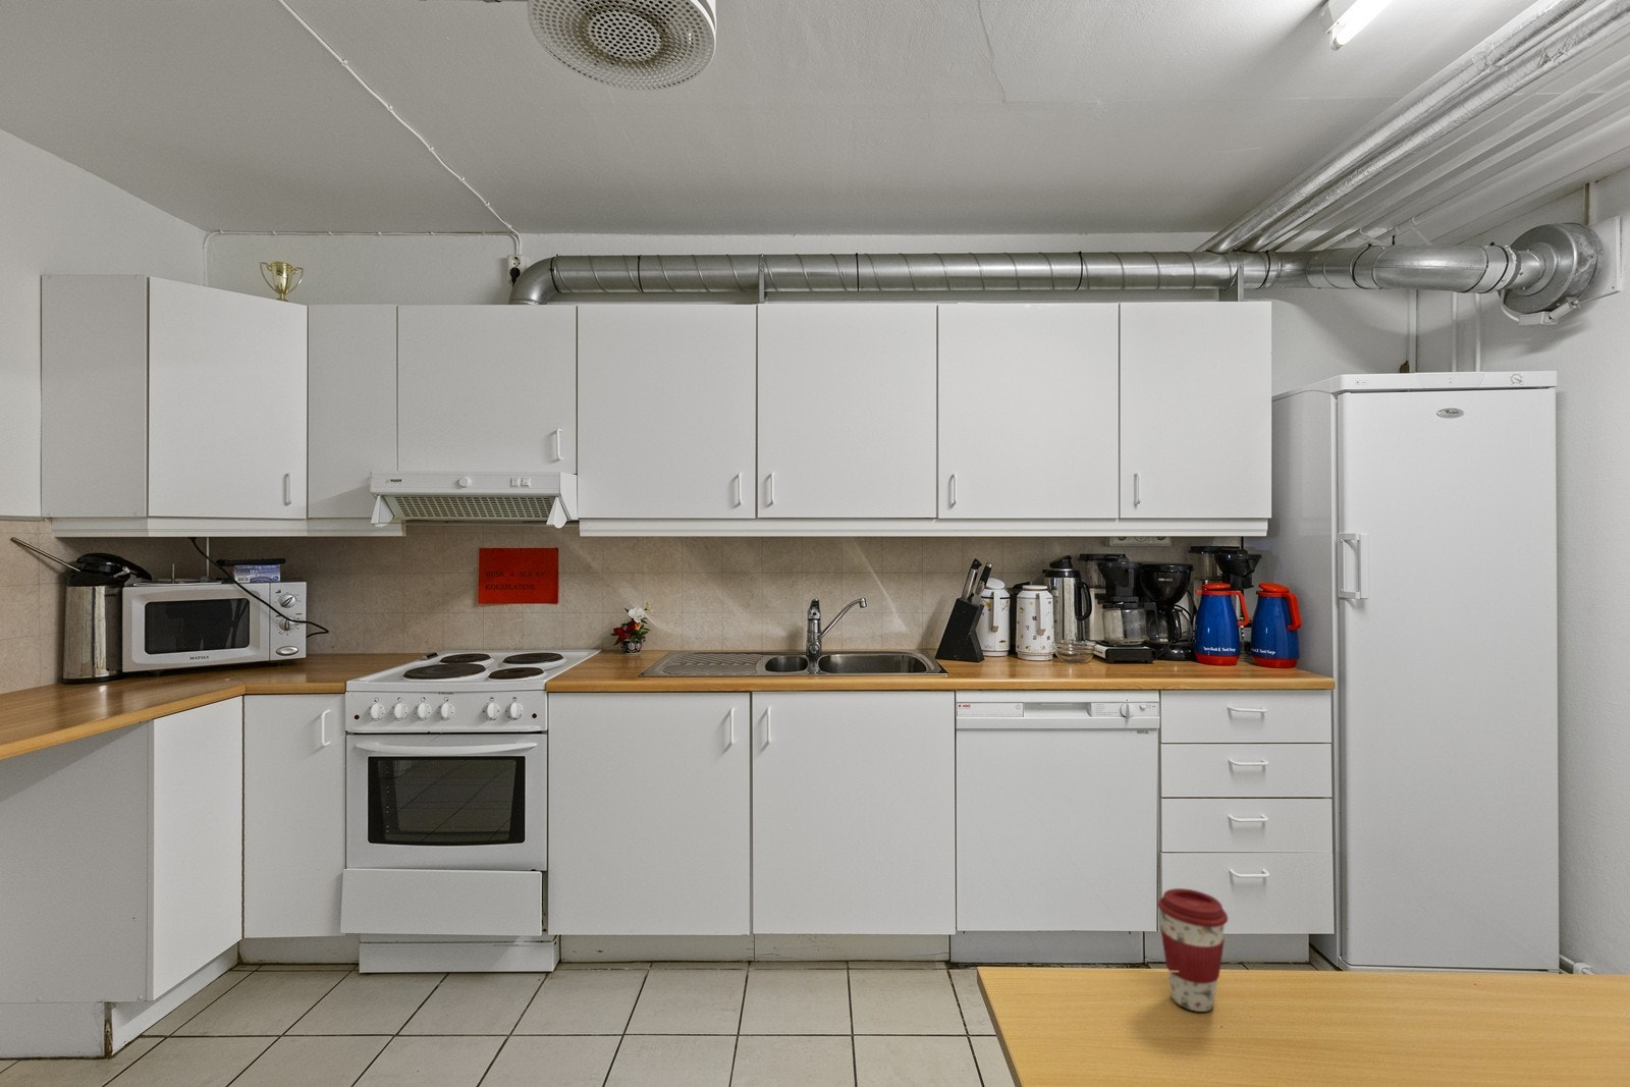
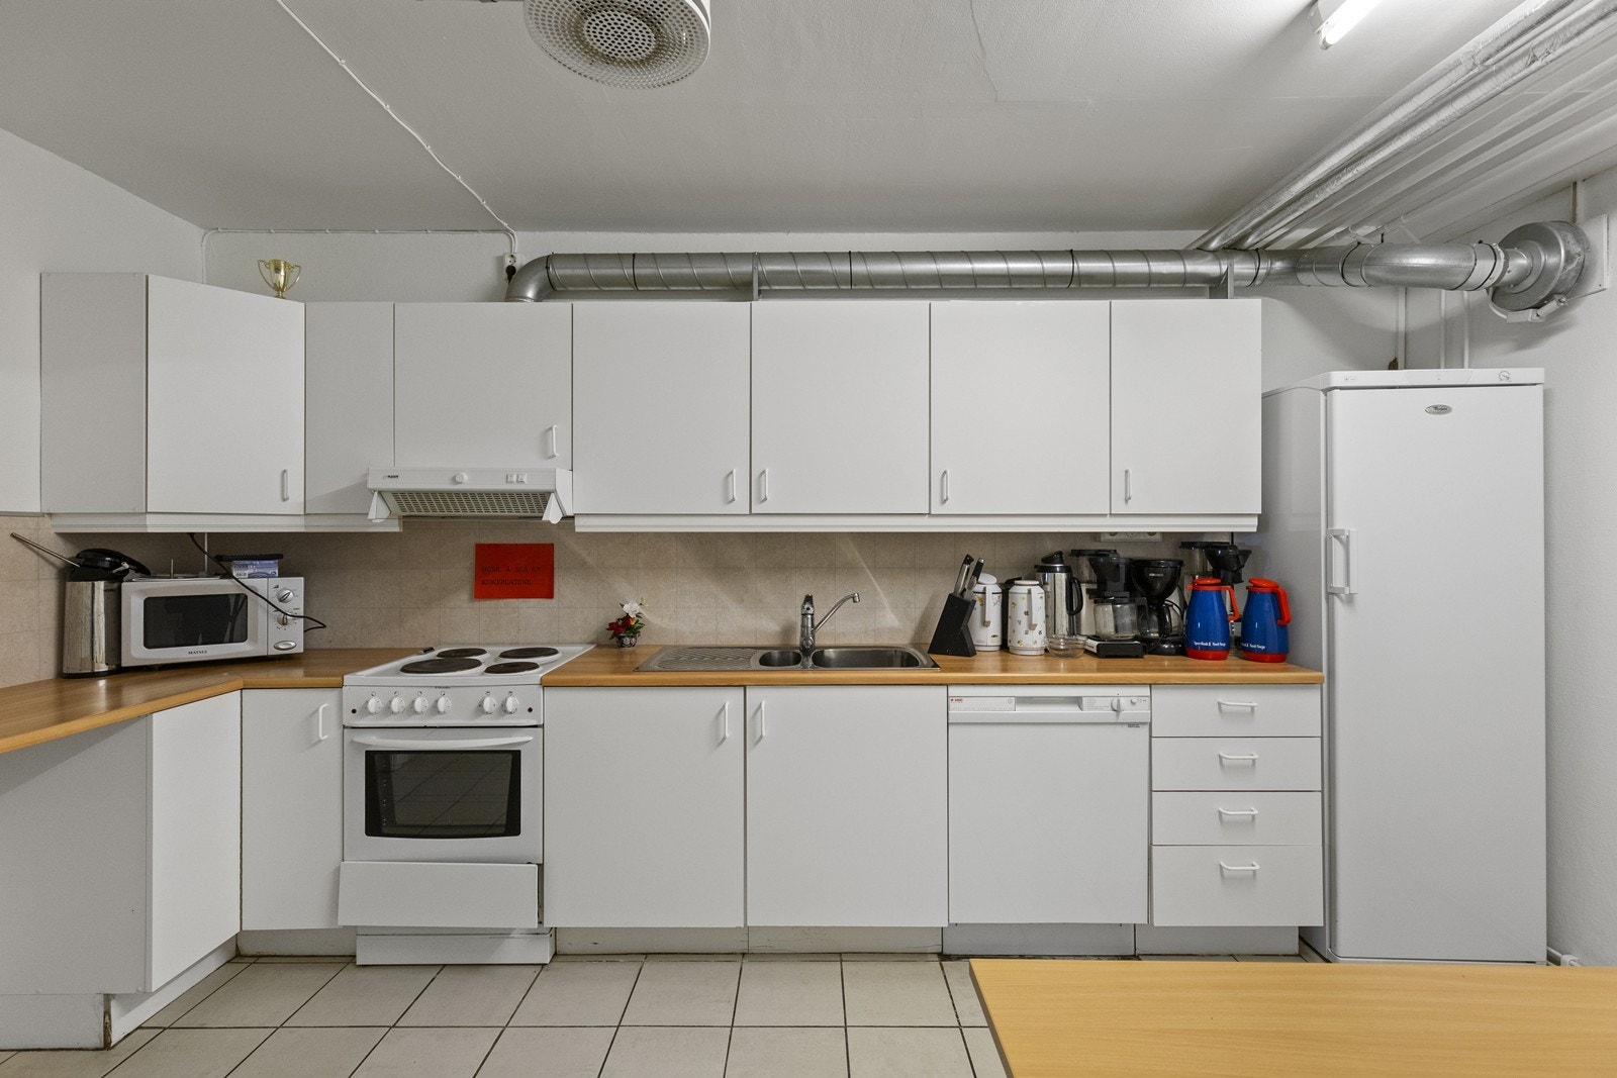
- coffee cup [1156,887,1229,1013]
